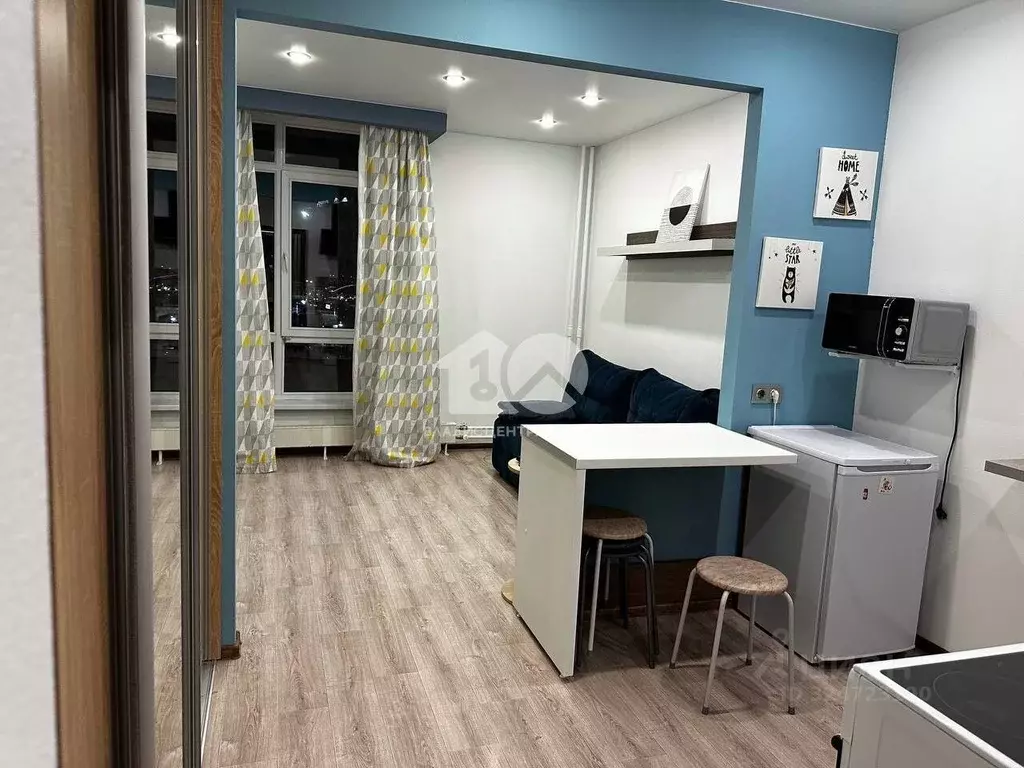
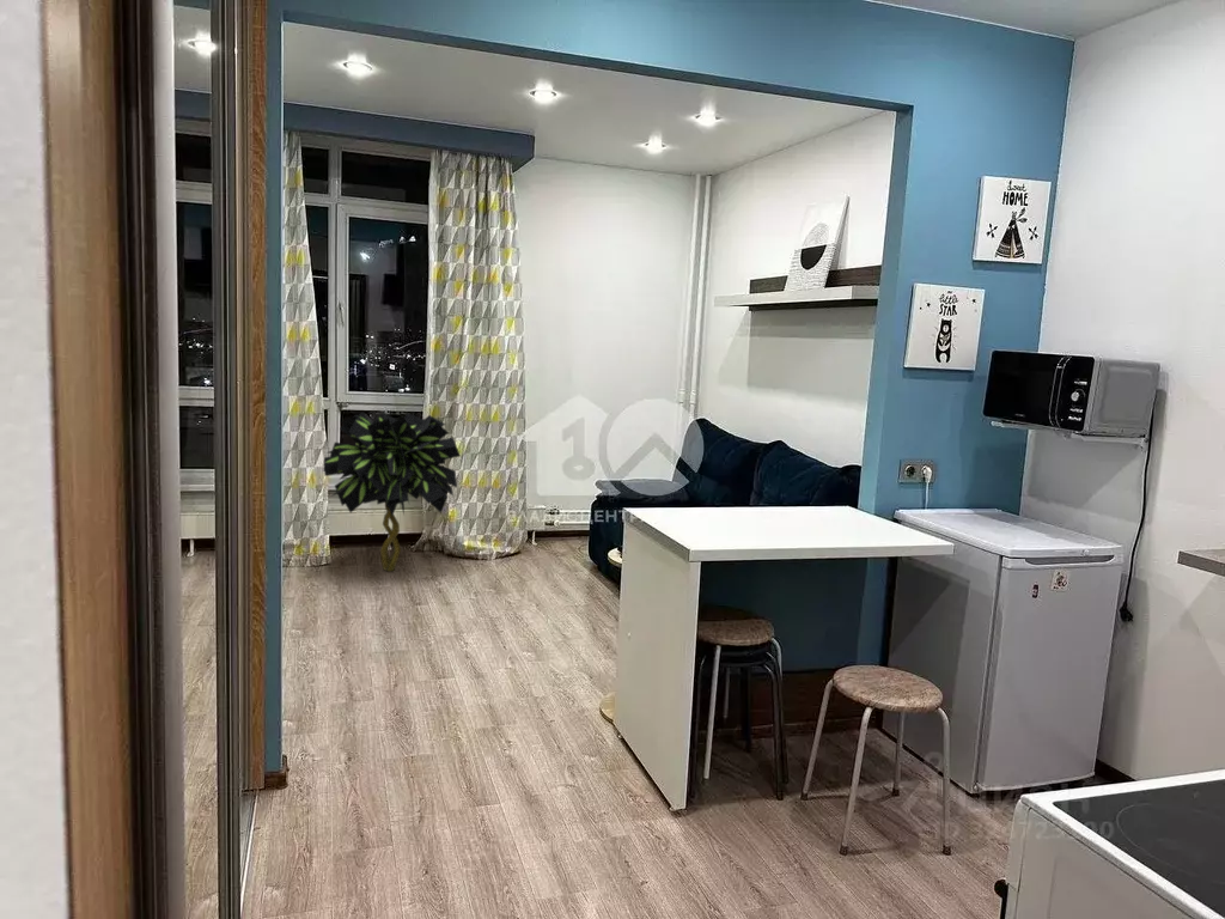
+ decorative plant [322,412,462,572]
